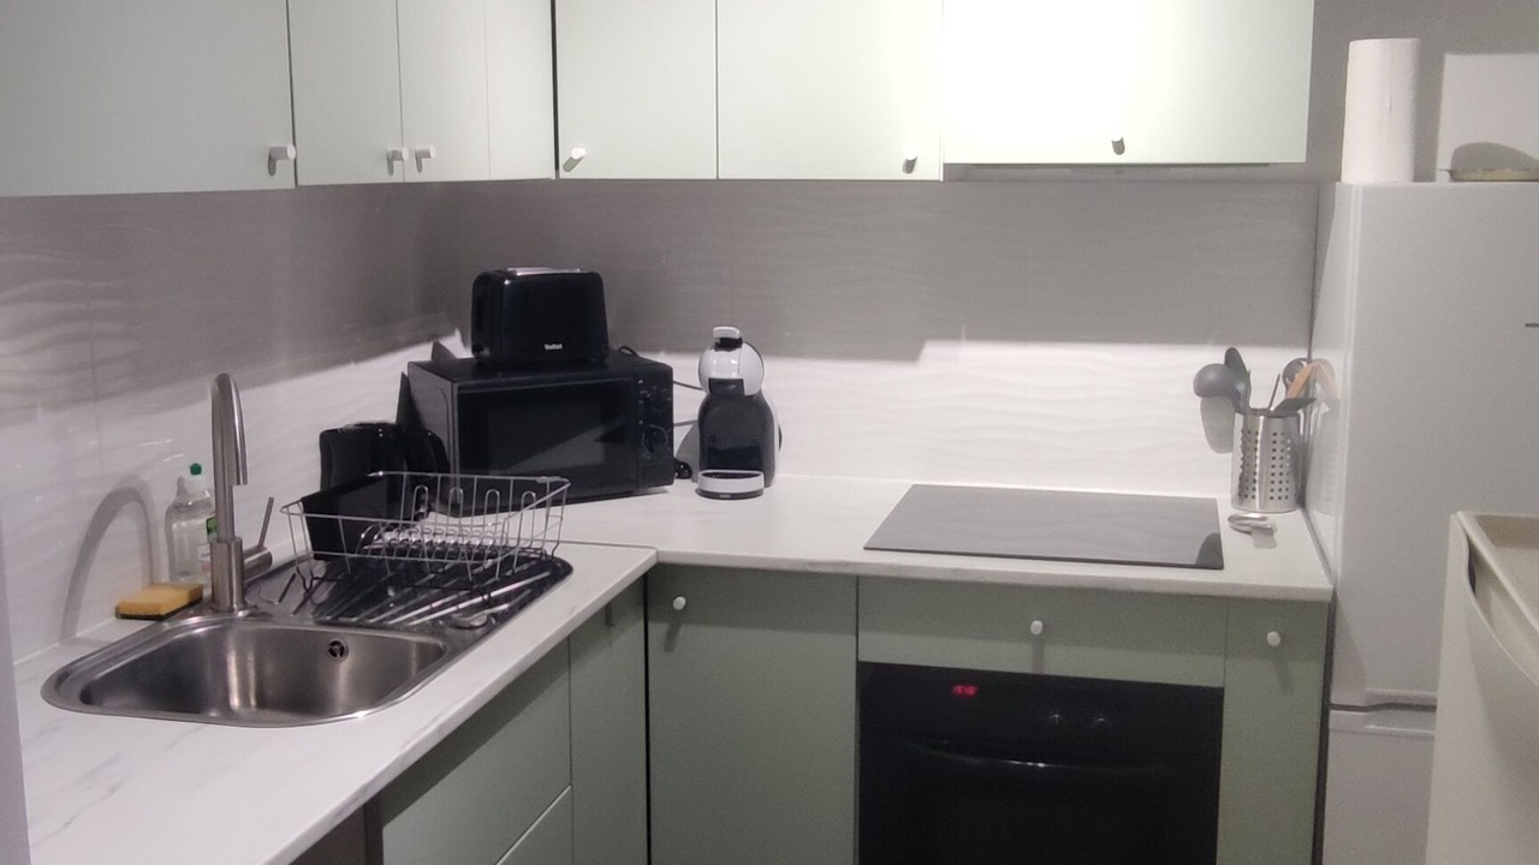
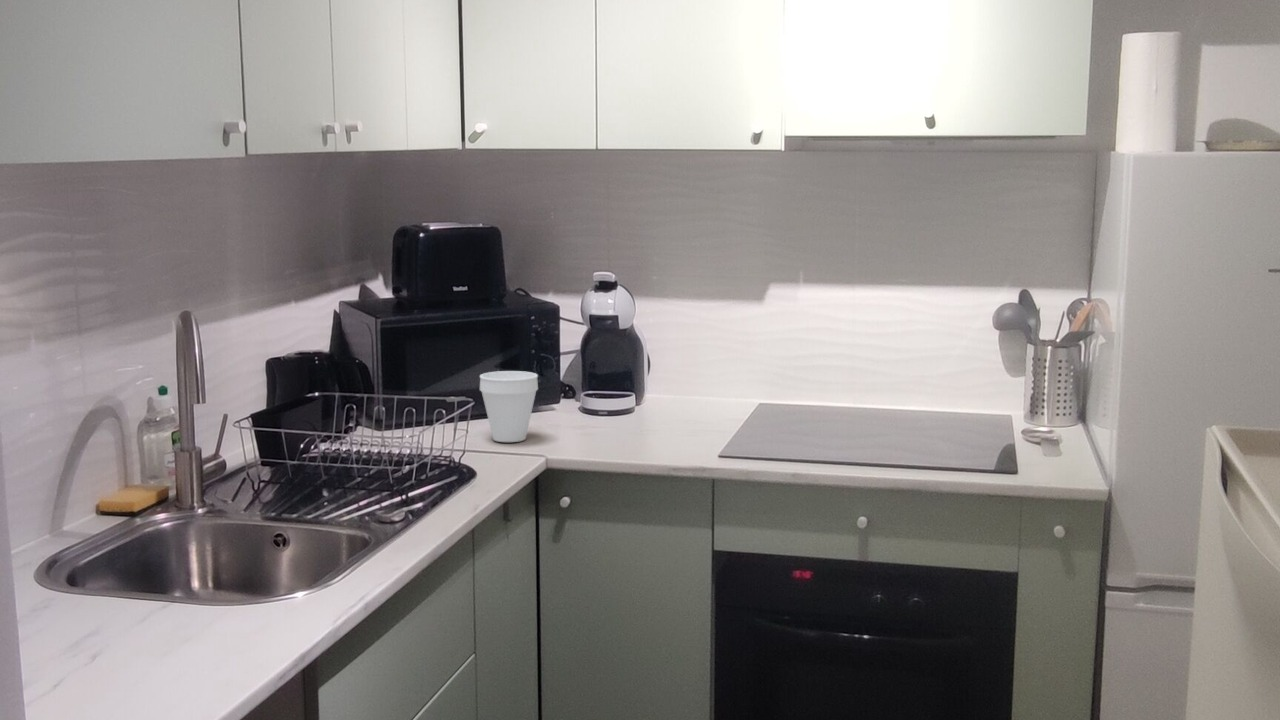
+ cup [479,370,539,443]
